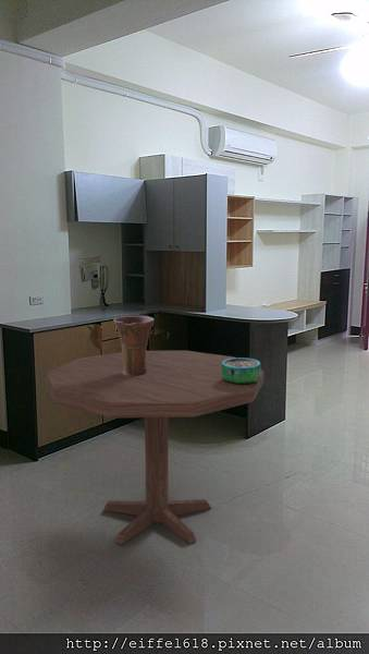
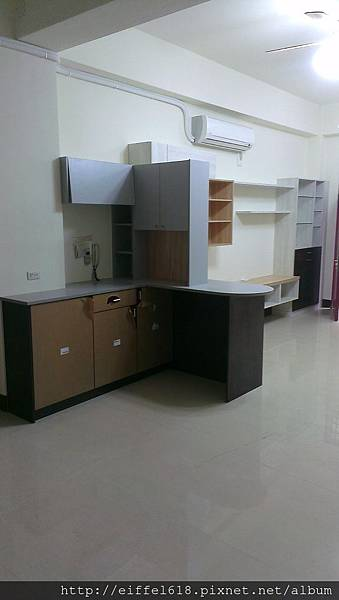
- dining table [46,350,265,546]
- decorative bowl [222,356,261,385]
- vase [112,315,156,376]
